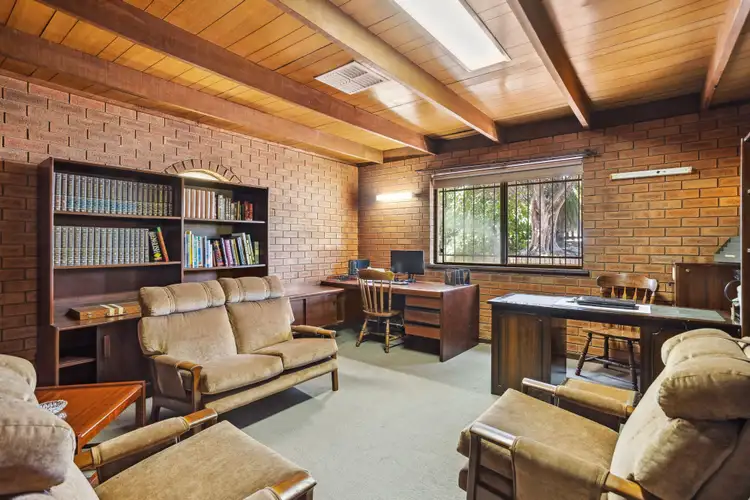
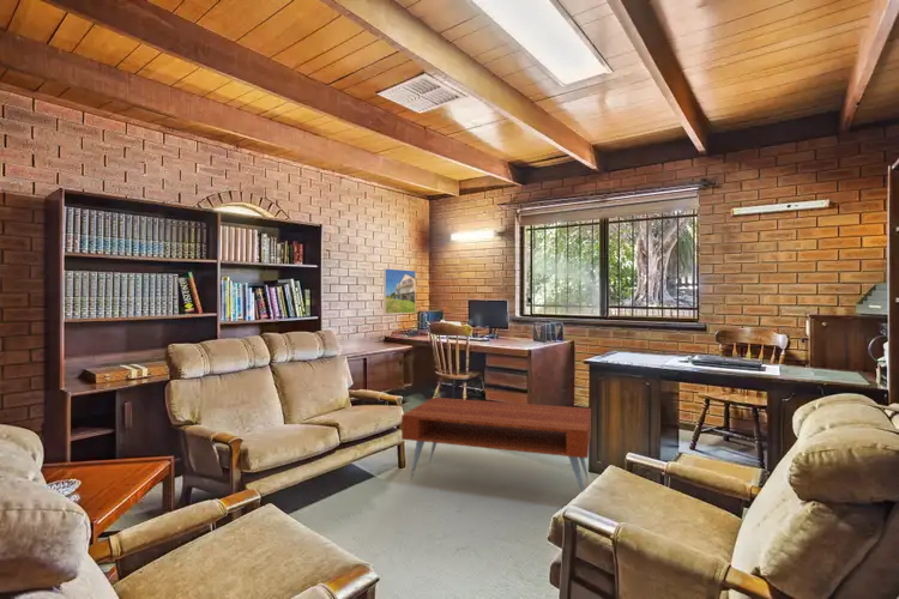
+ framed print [382,267,417,315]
+ coffee table [400,397,592,494]
